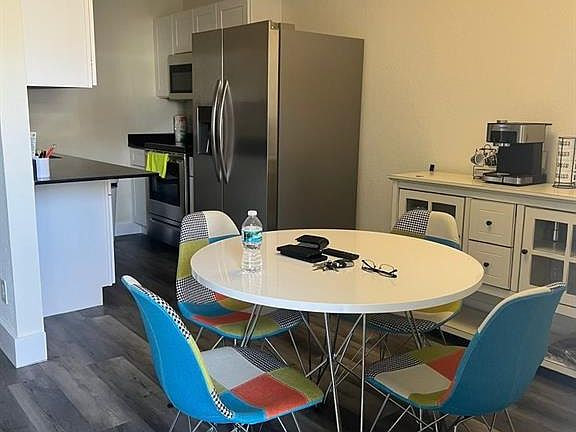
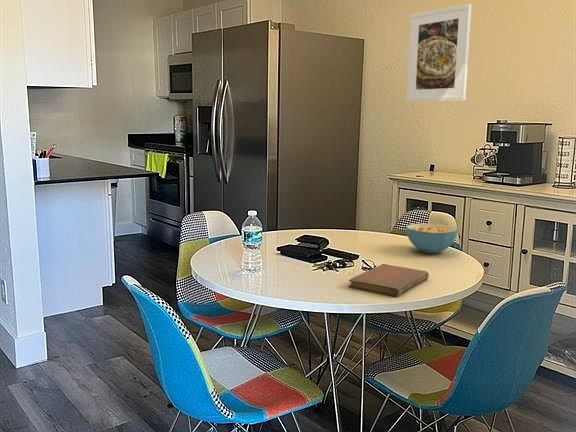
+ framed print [405,3,472,102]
+ notebook [347,263,430,298]
+ cereal bowl [405,222,459,255]
